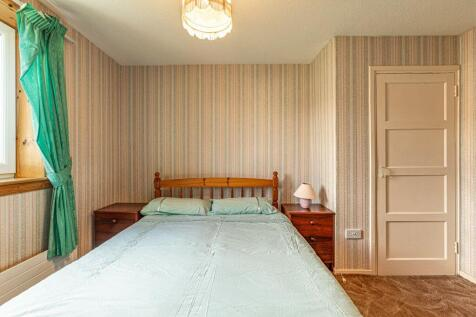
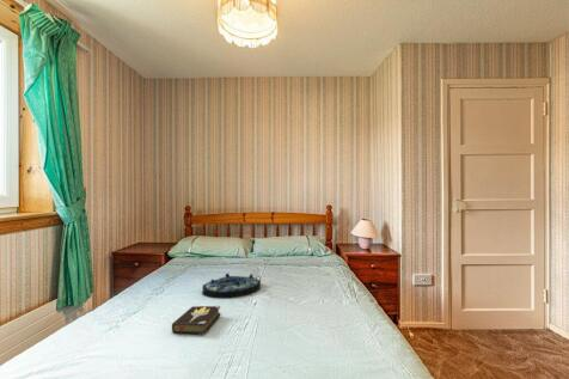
+ hardback book [171,305,222,336]
+ serving tray [201,273,262,300]
